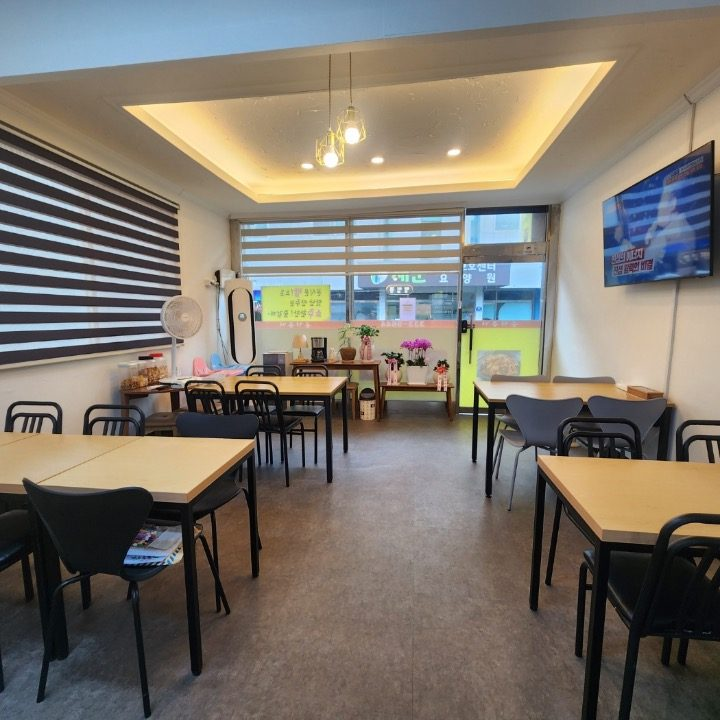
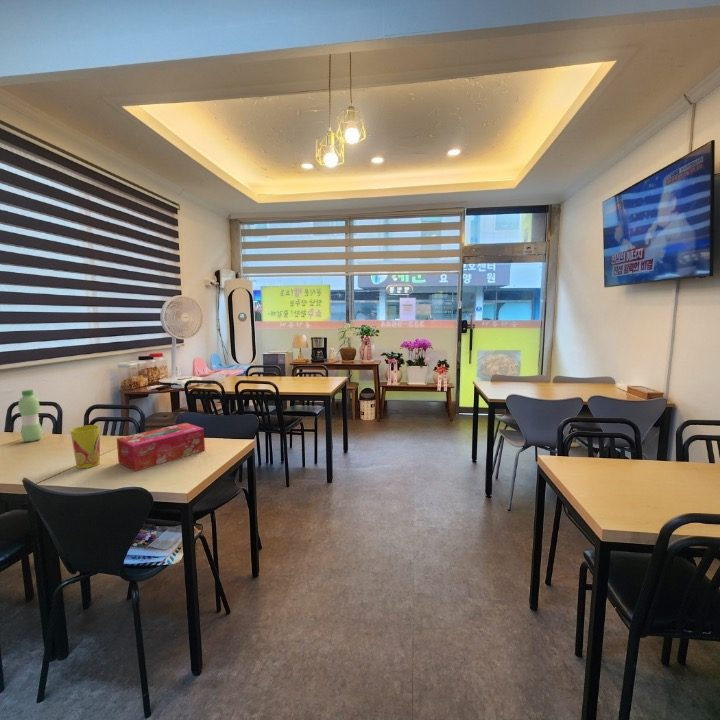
+ cup [69,424,101,469]
+ water bottle [17,389,43,443]
+ tissue box [116,422,206,472]
